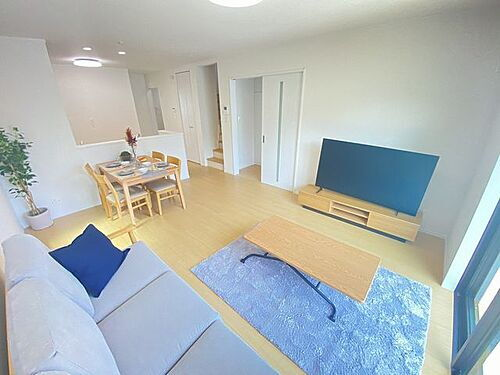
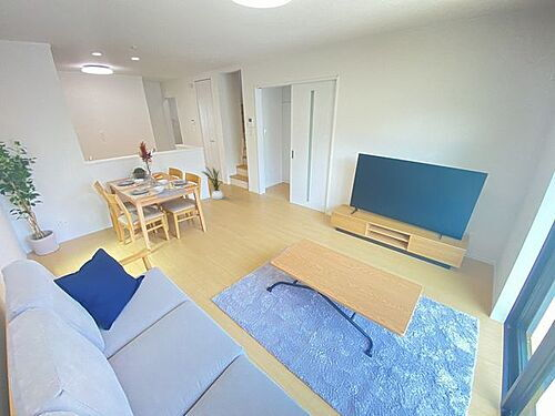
+ house plant [201,165,224,201]
